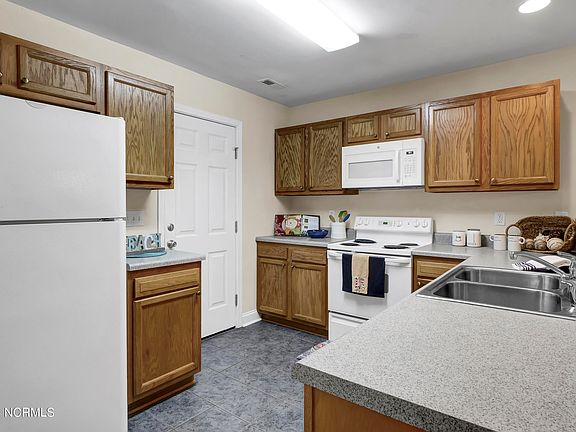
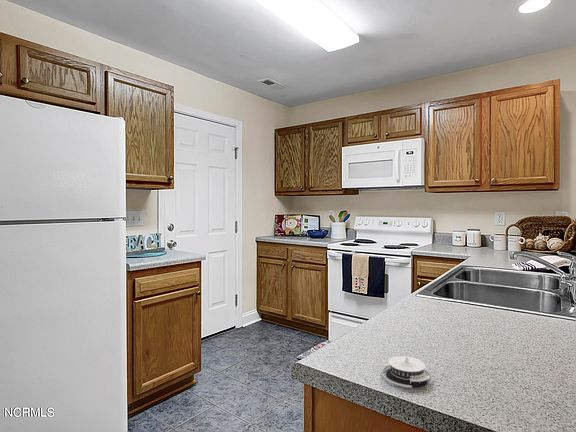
+ architectural model [381,354,434,389]
